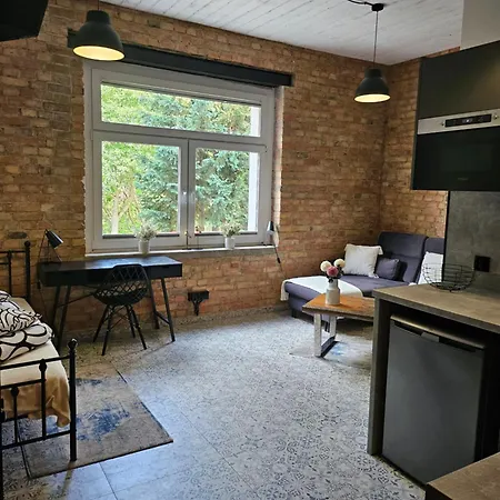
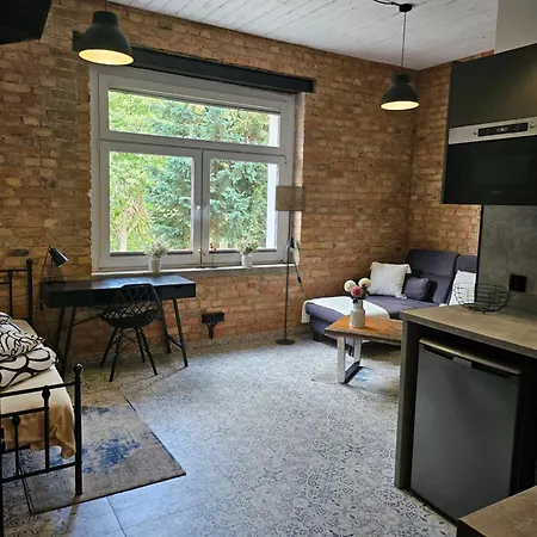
+ floor lamp [273,185,308,346]
